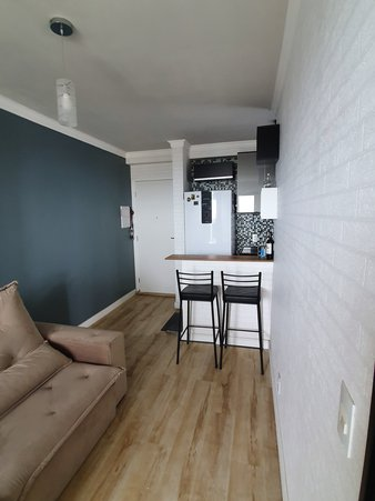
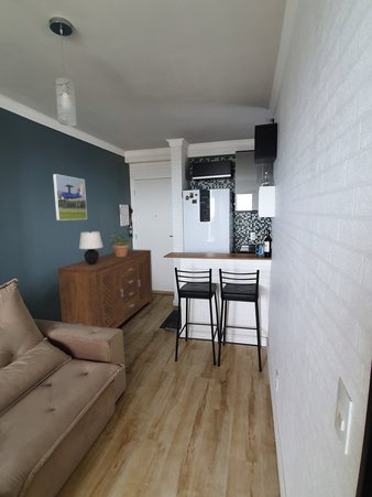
+ potted plant [108,233,133,257]
+ table lamp [78,230,105,264]
+ sideboard [57,248,154,329]
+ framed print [52,173,88,222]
